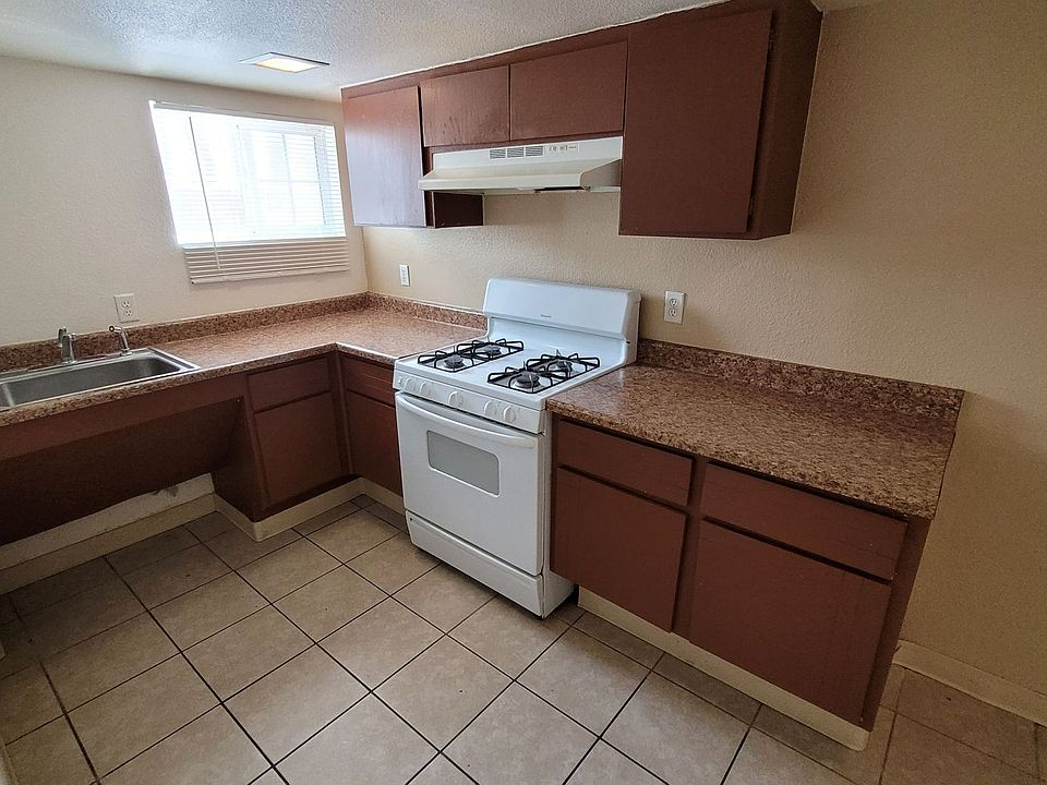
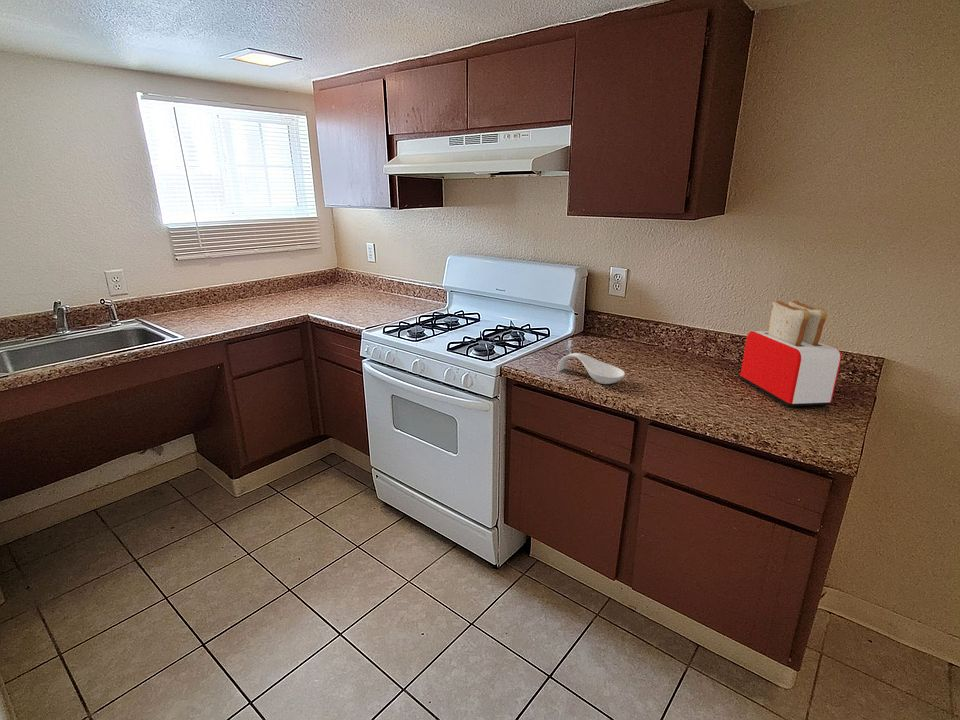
+ spoon rest [556,352,626,385]
+ toaster [739,300,843,408]
